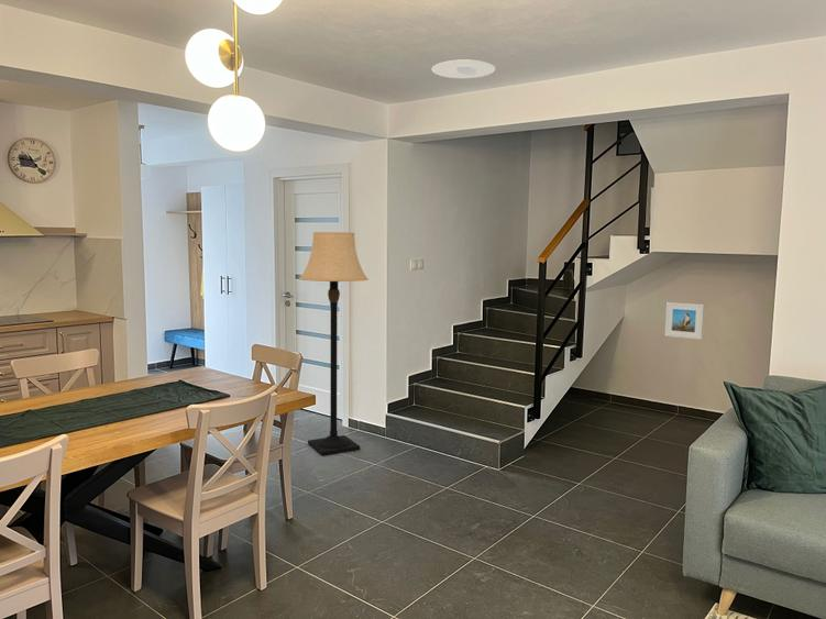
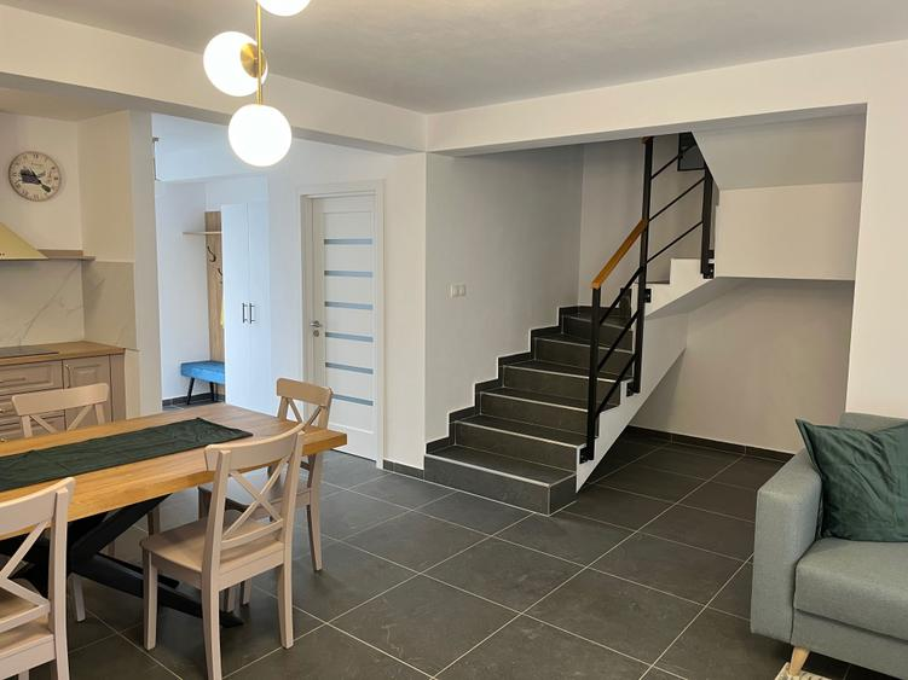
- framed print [664,301,705,341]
- recessed light [431,58,496,79]
- lamp [298,231,370,456]
